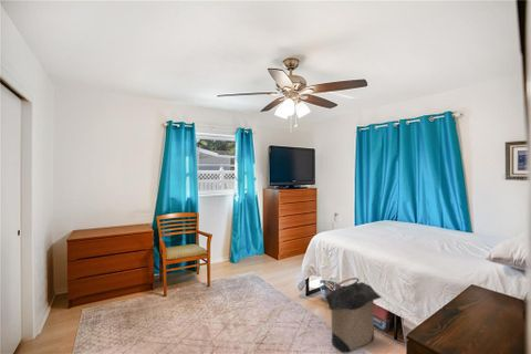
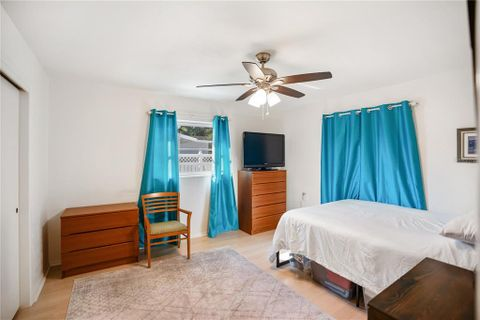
- laundry hamper [323,277,383,354]
